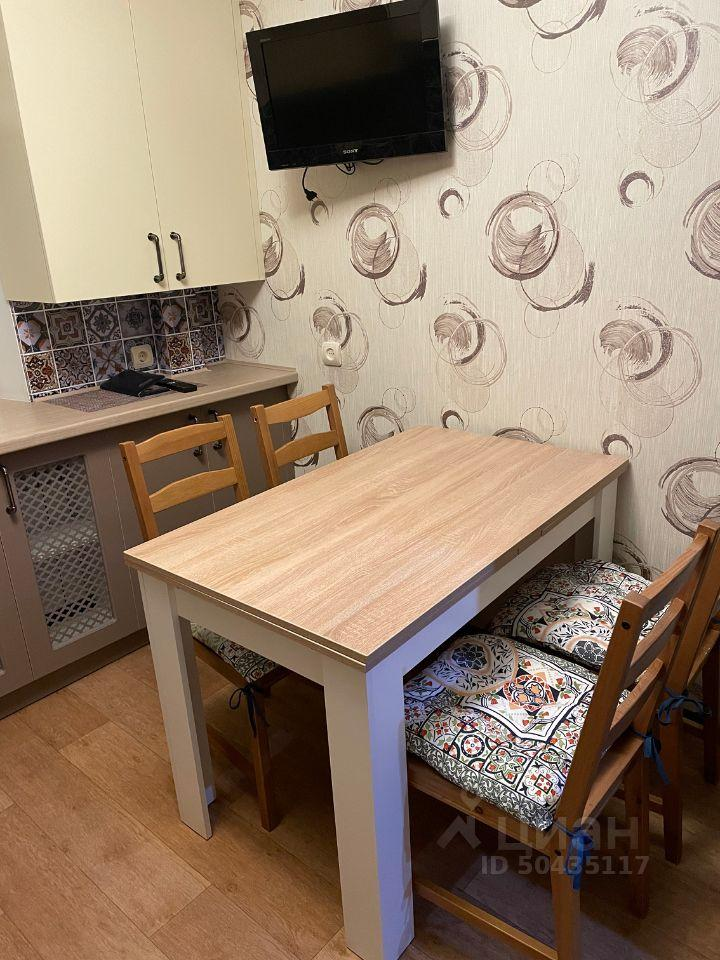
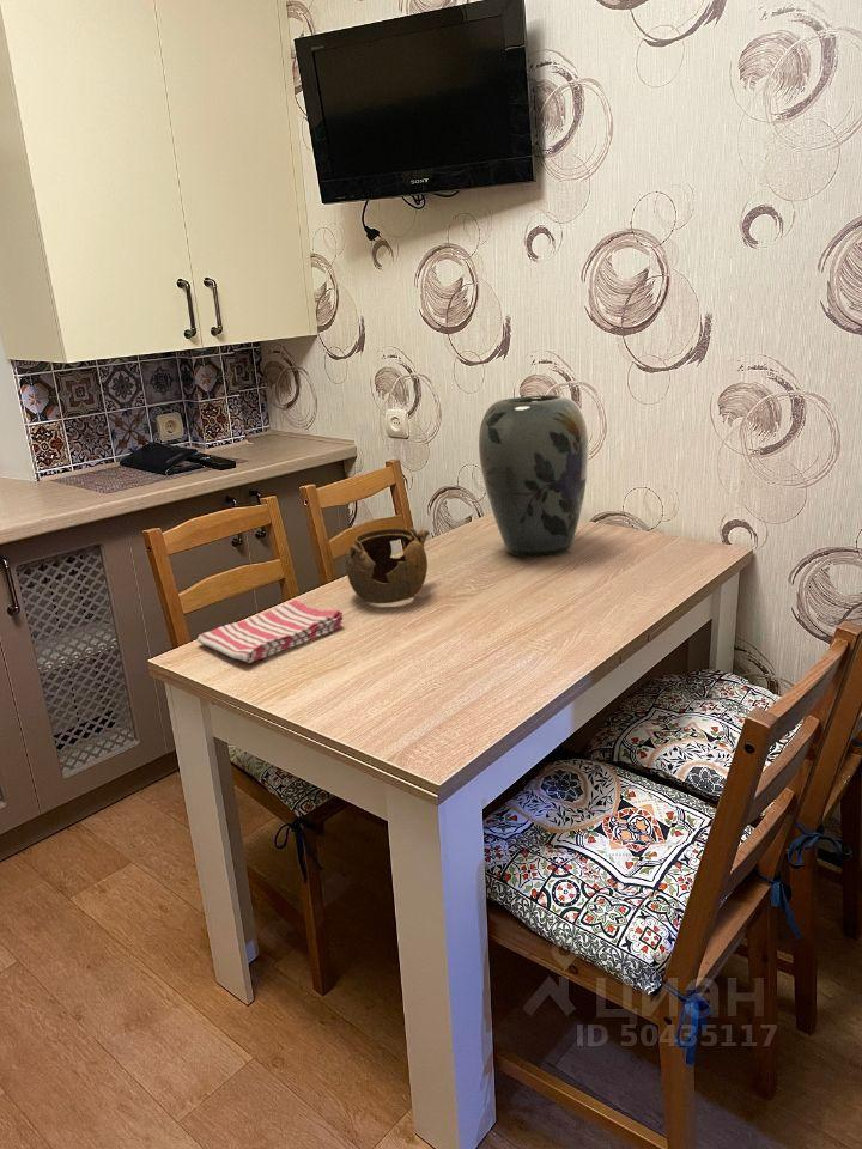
+ vase [478,394,590,559]
+ dish towel [196,600,344,664]
+ teapot [345,527,431,604]
